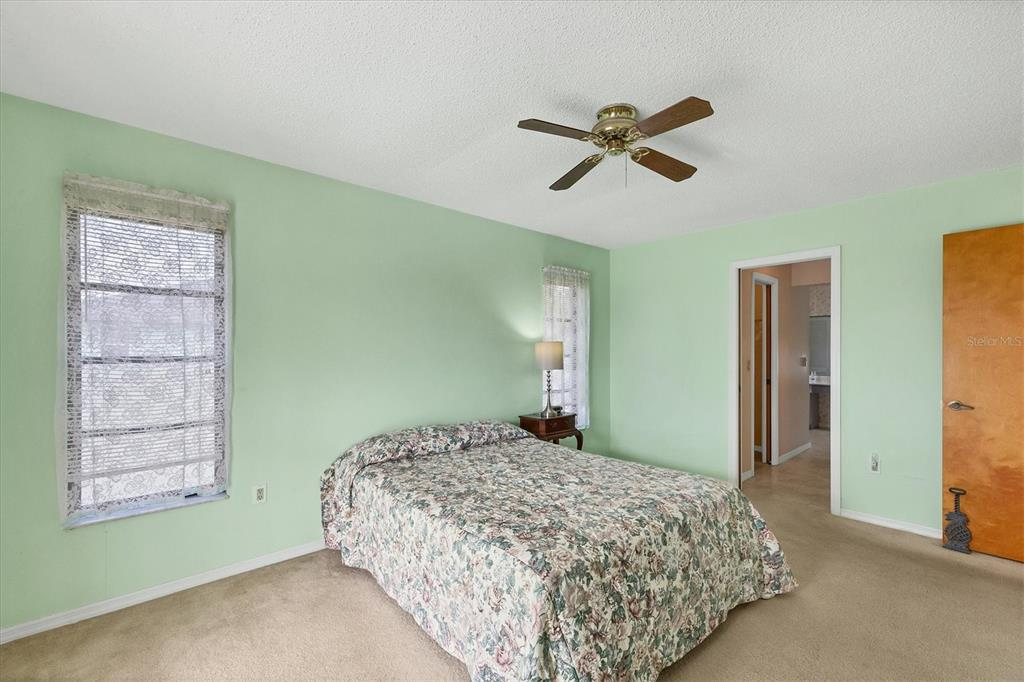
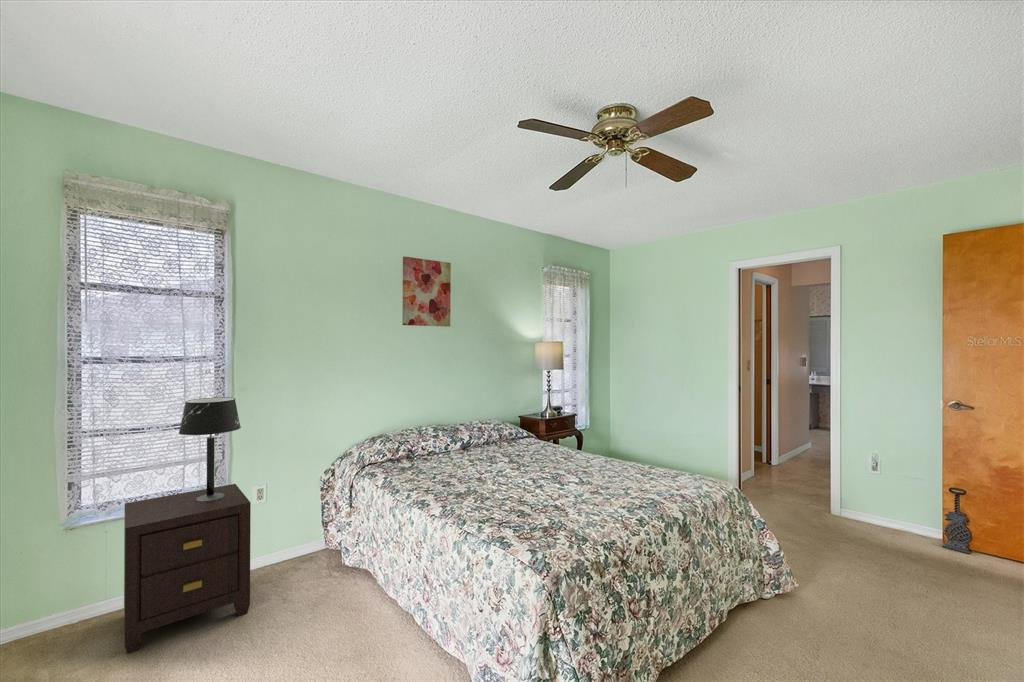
+ table lamp [178,396,242,502]
+ nightstand [123,483,252,655]
+ wall art [401,255,452,328]
